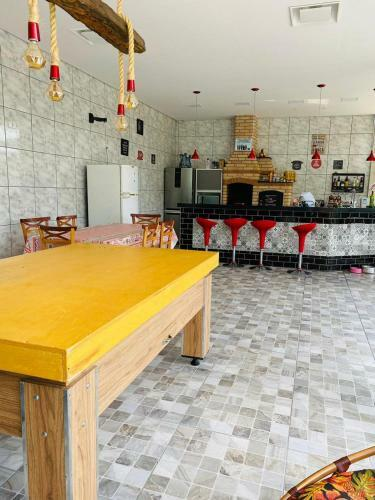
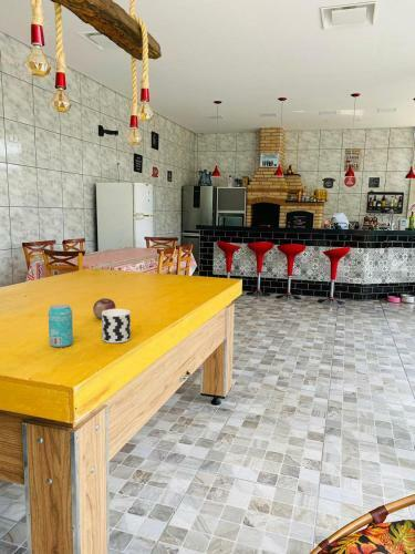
+ apple [92,297,116,320]
+ beverage can [48,304,74,348]
+ cup [101,308,132,343]
